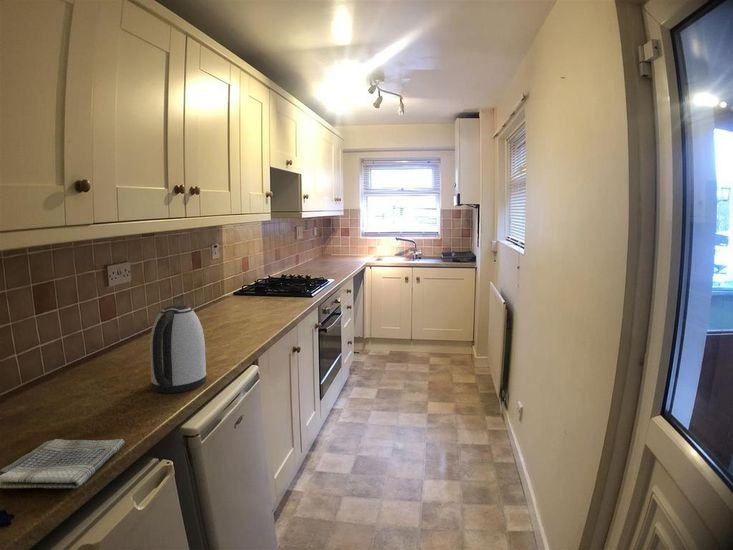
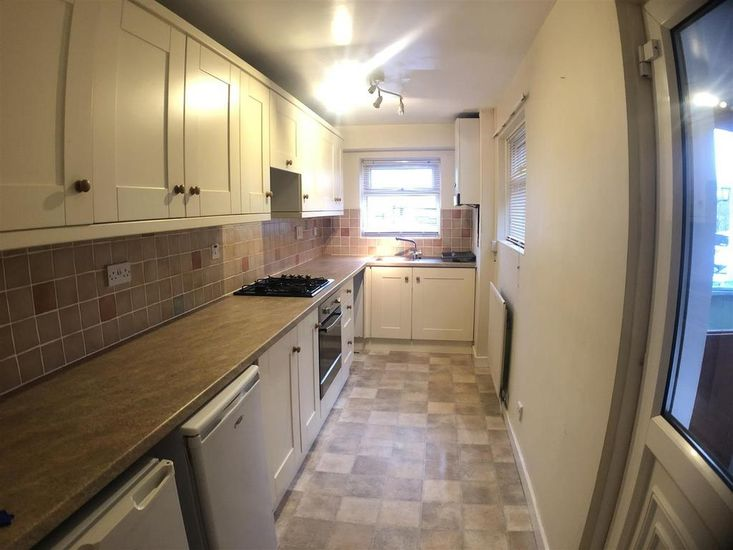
- kettle [149,304,207,394]
- dish towel [0,438,126,489]
